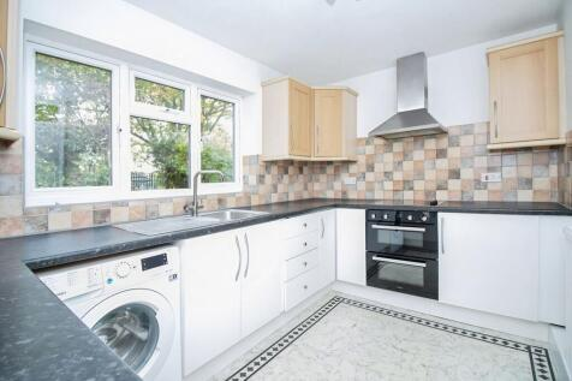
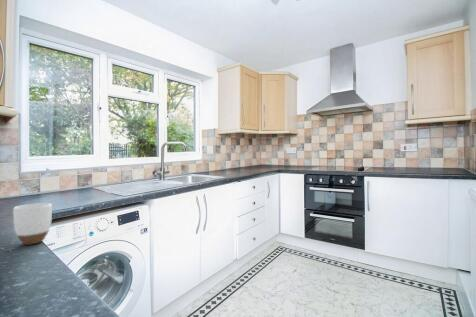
+ mug [12,202,53,246]
